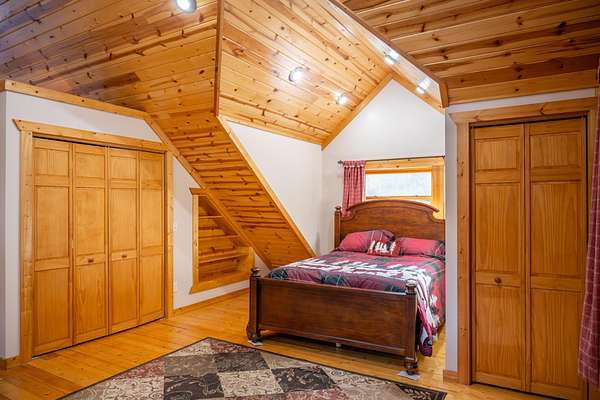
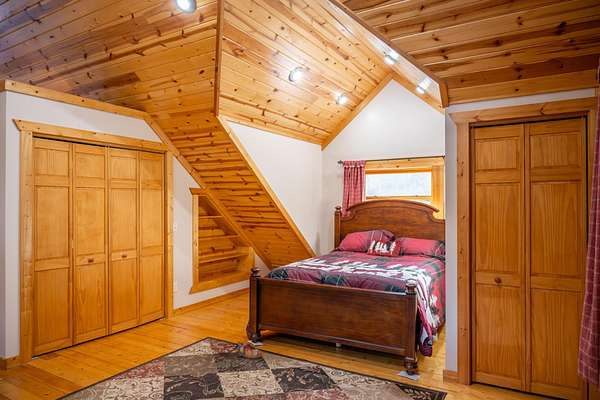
+ shoe [235,341,263,359]
